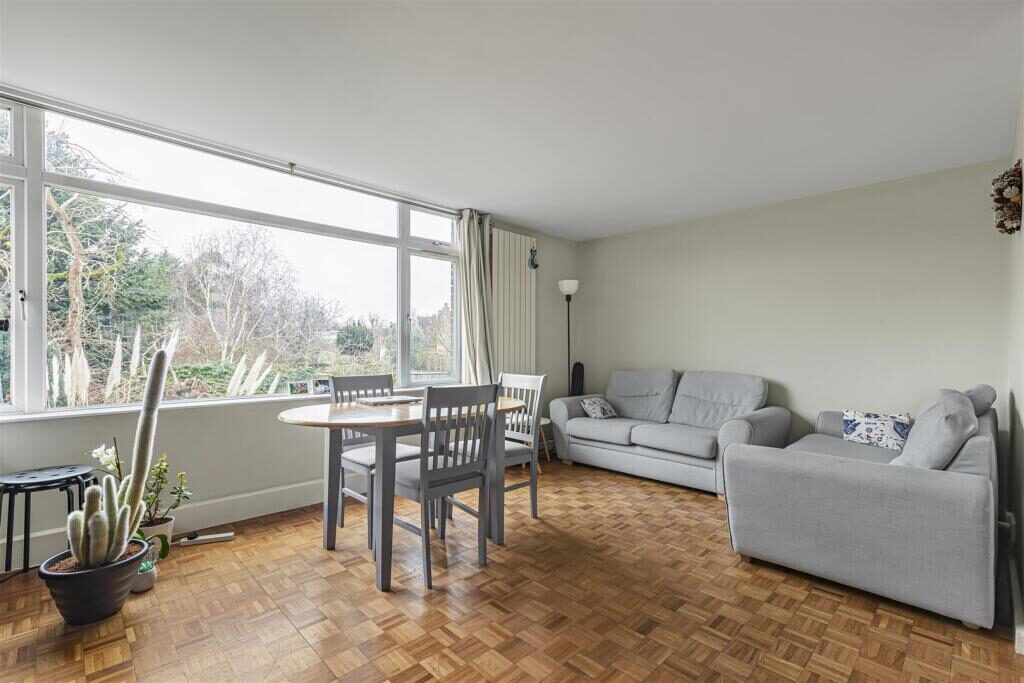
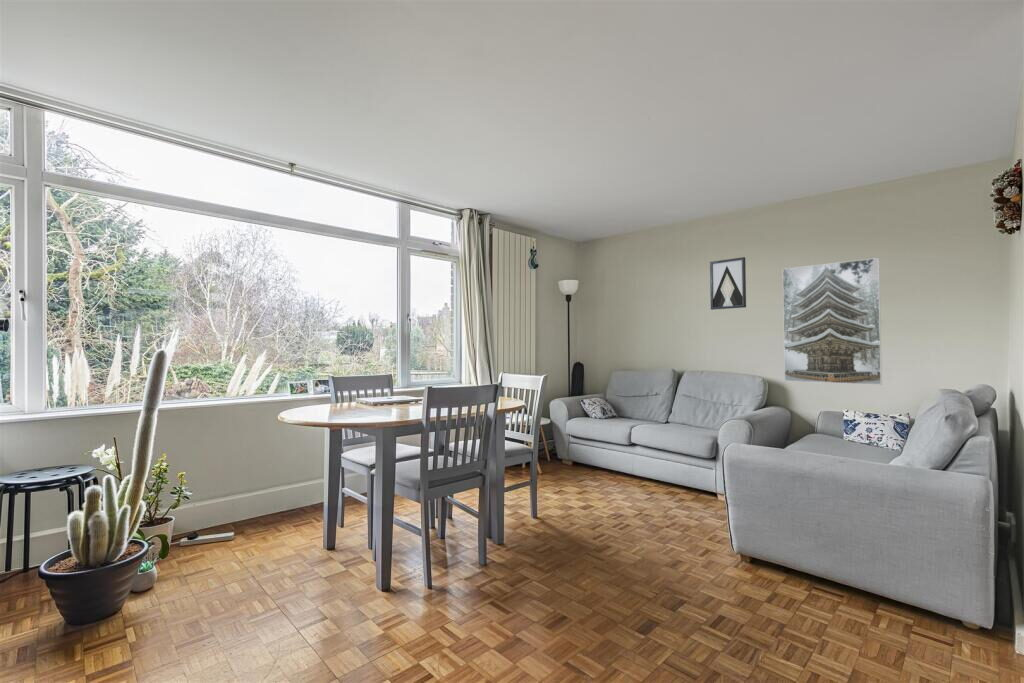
+ wall art [709,256,747,311]
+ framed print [781,257,883,386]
